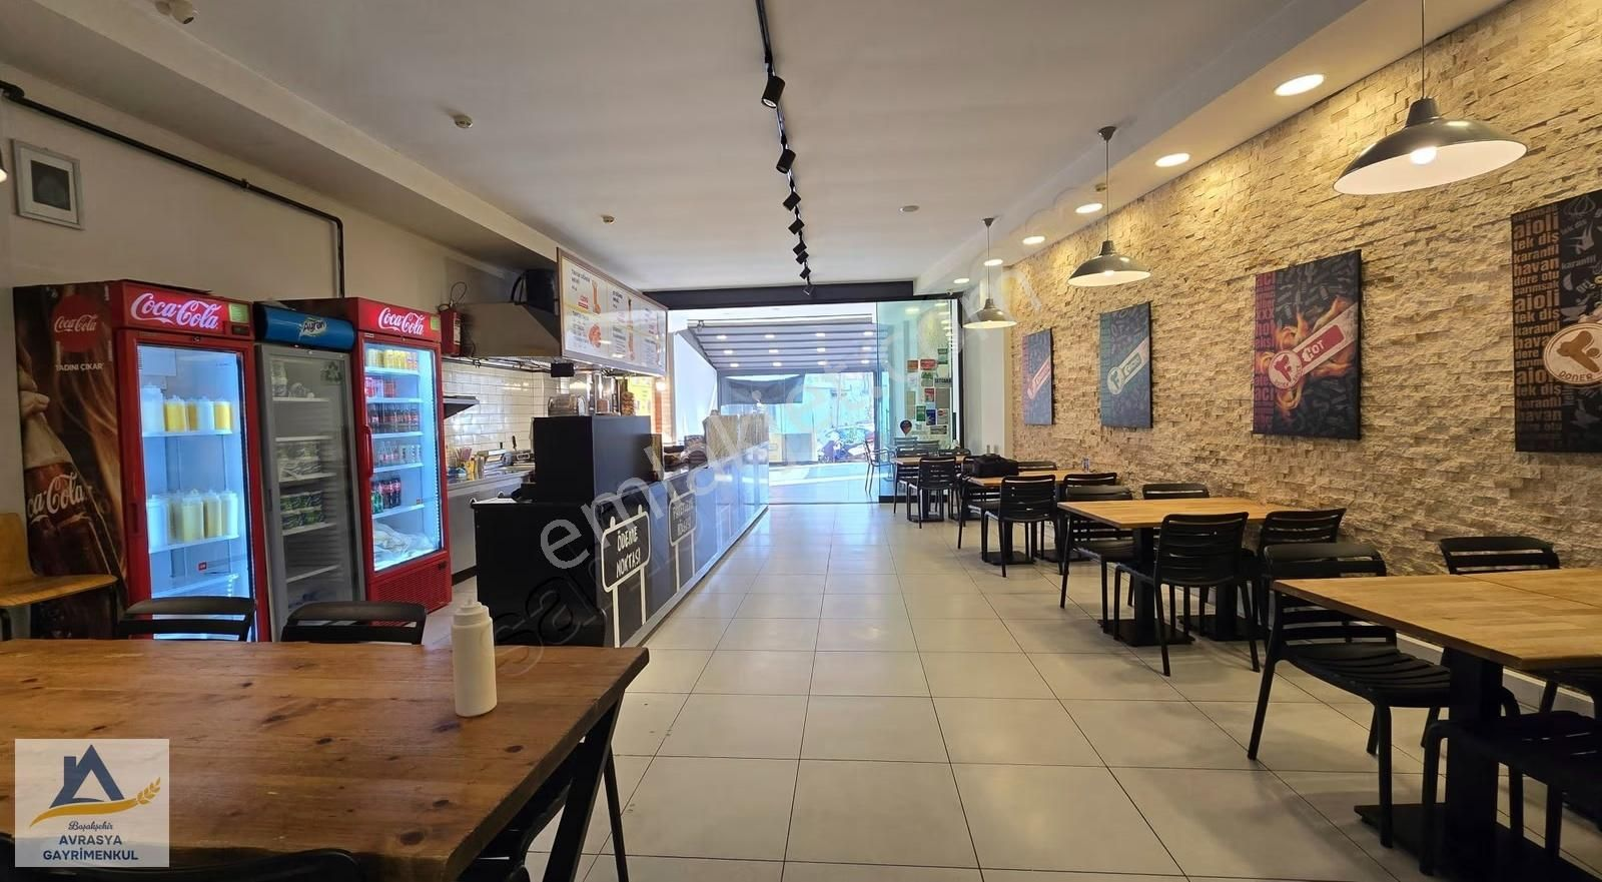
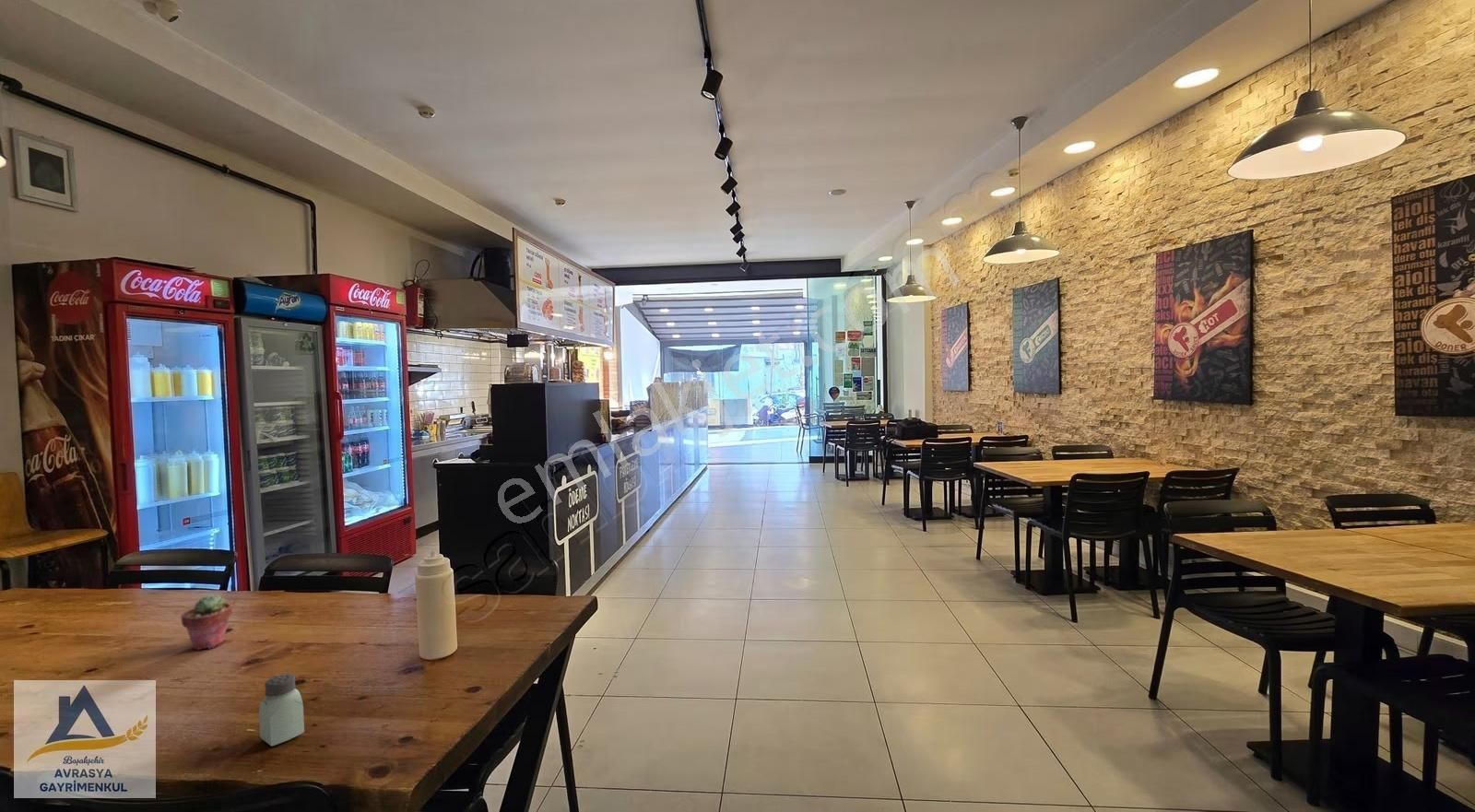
+ saltshaker [258,673,305,747]
+ potted succulent [180,594,233,651]
